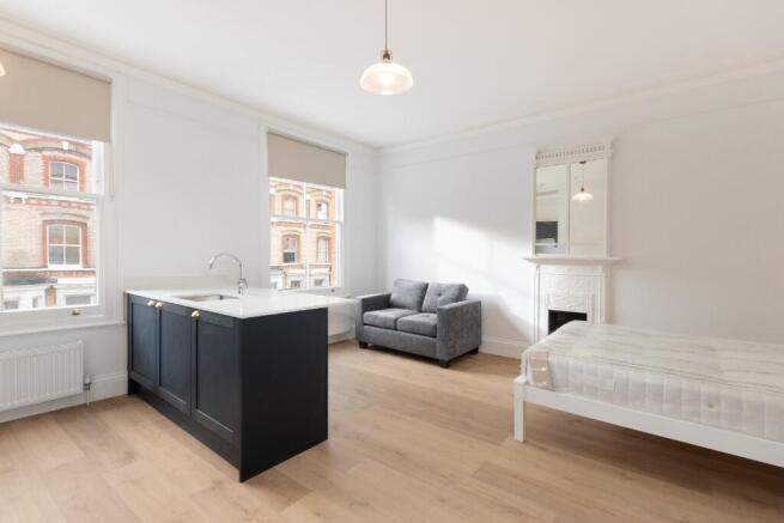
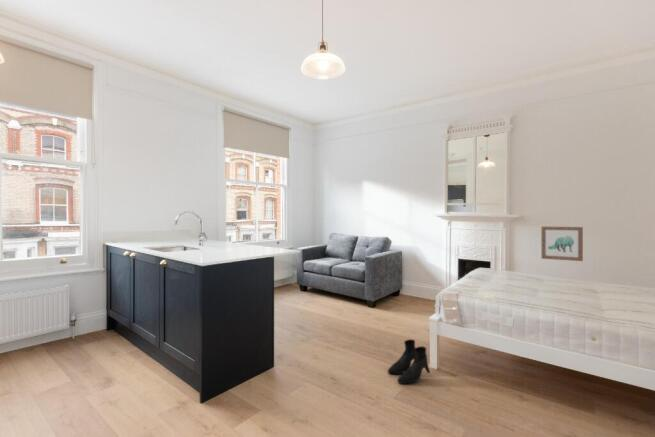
+ boots [387,338,431,385]
+ wall art [541,226,584,262]
